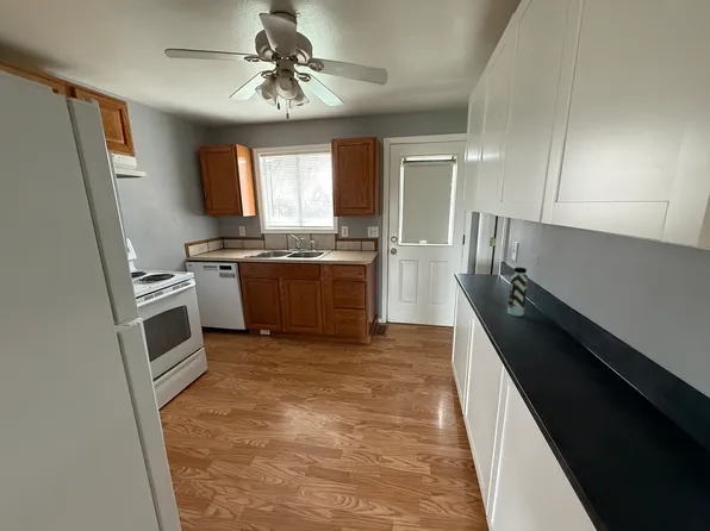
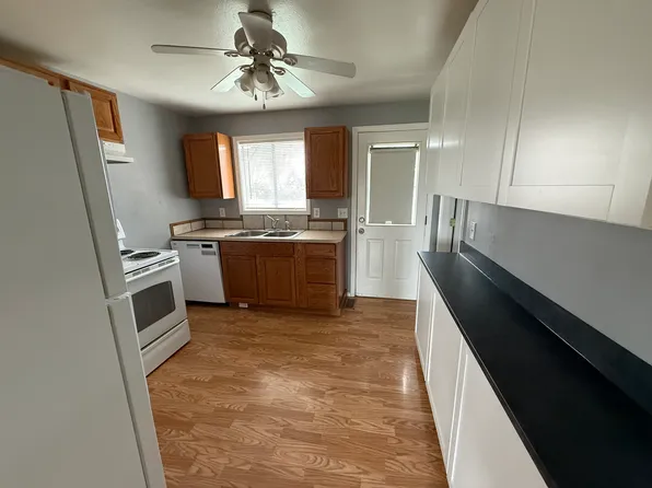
- water bottle [506,267,529,317]
